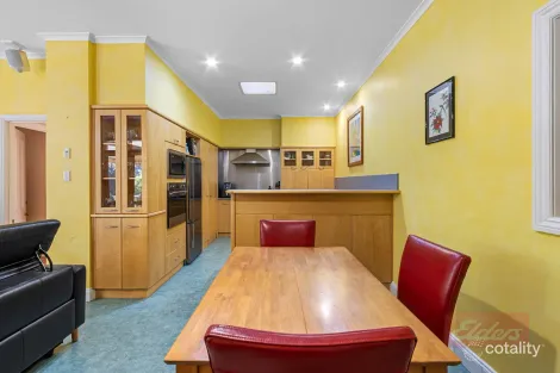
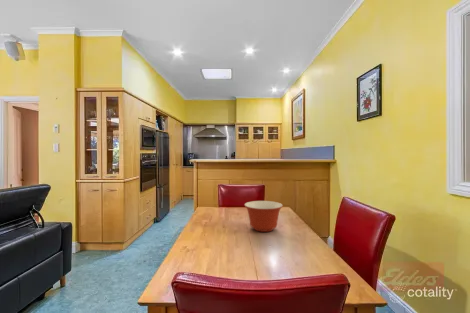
+ mixing bowl [243,200,284,233]
